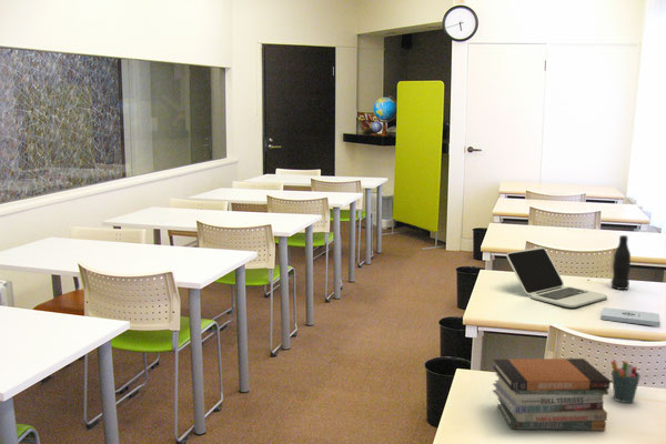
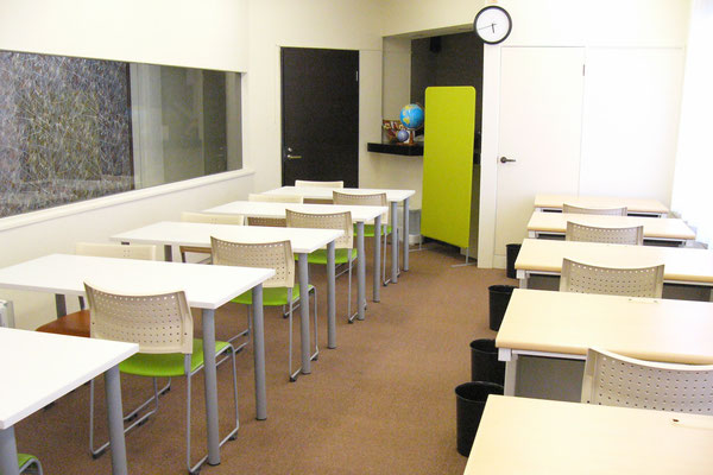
- laptop [506,245,608,309]
- pen holder [610,360,642,404]
- notepad [601,306,662,327]
- book stack [492,357,612,432]
- bottle [610,234,632,291]
